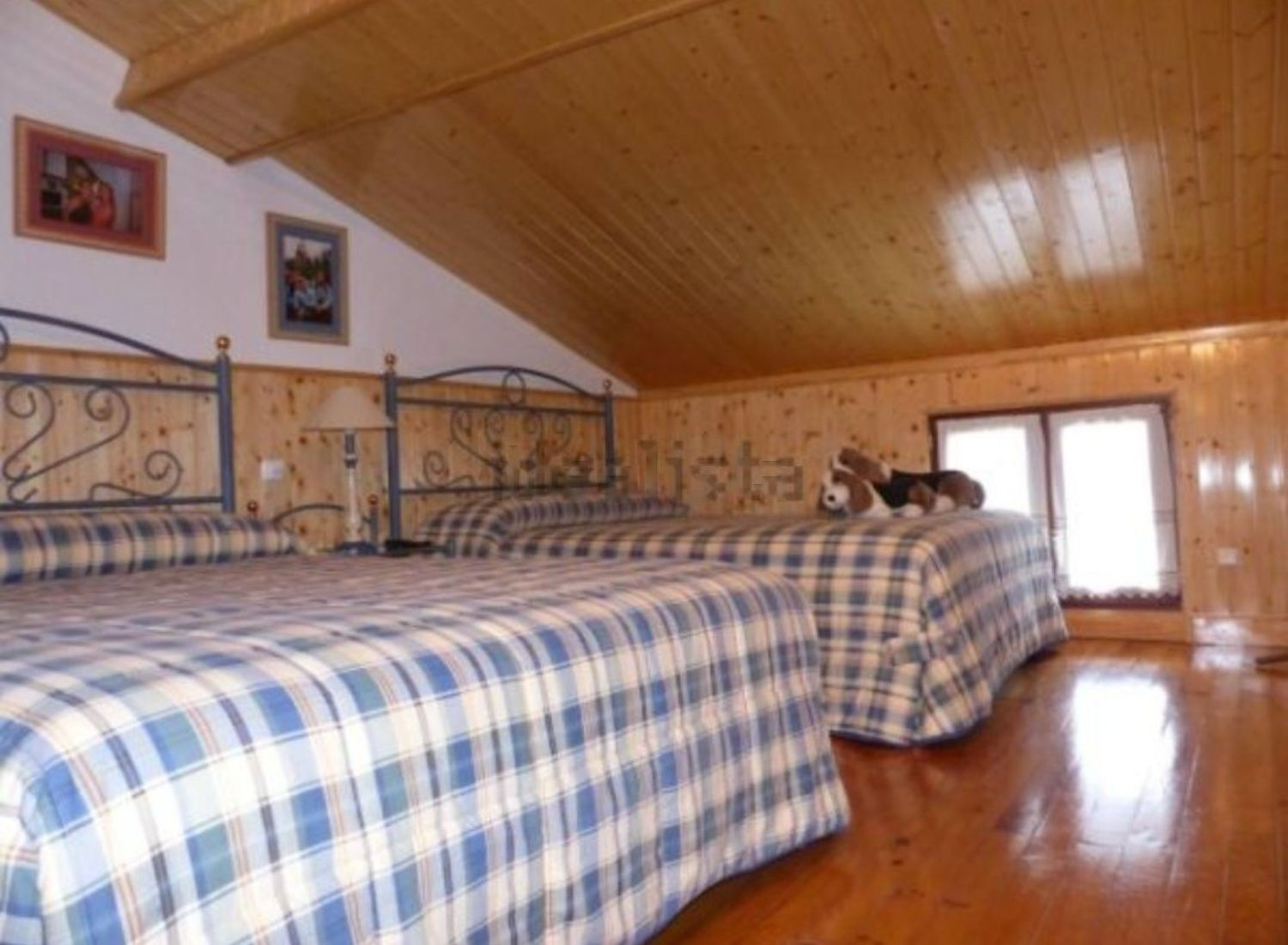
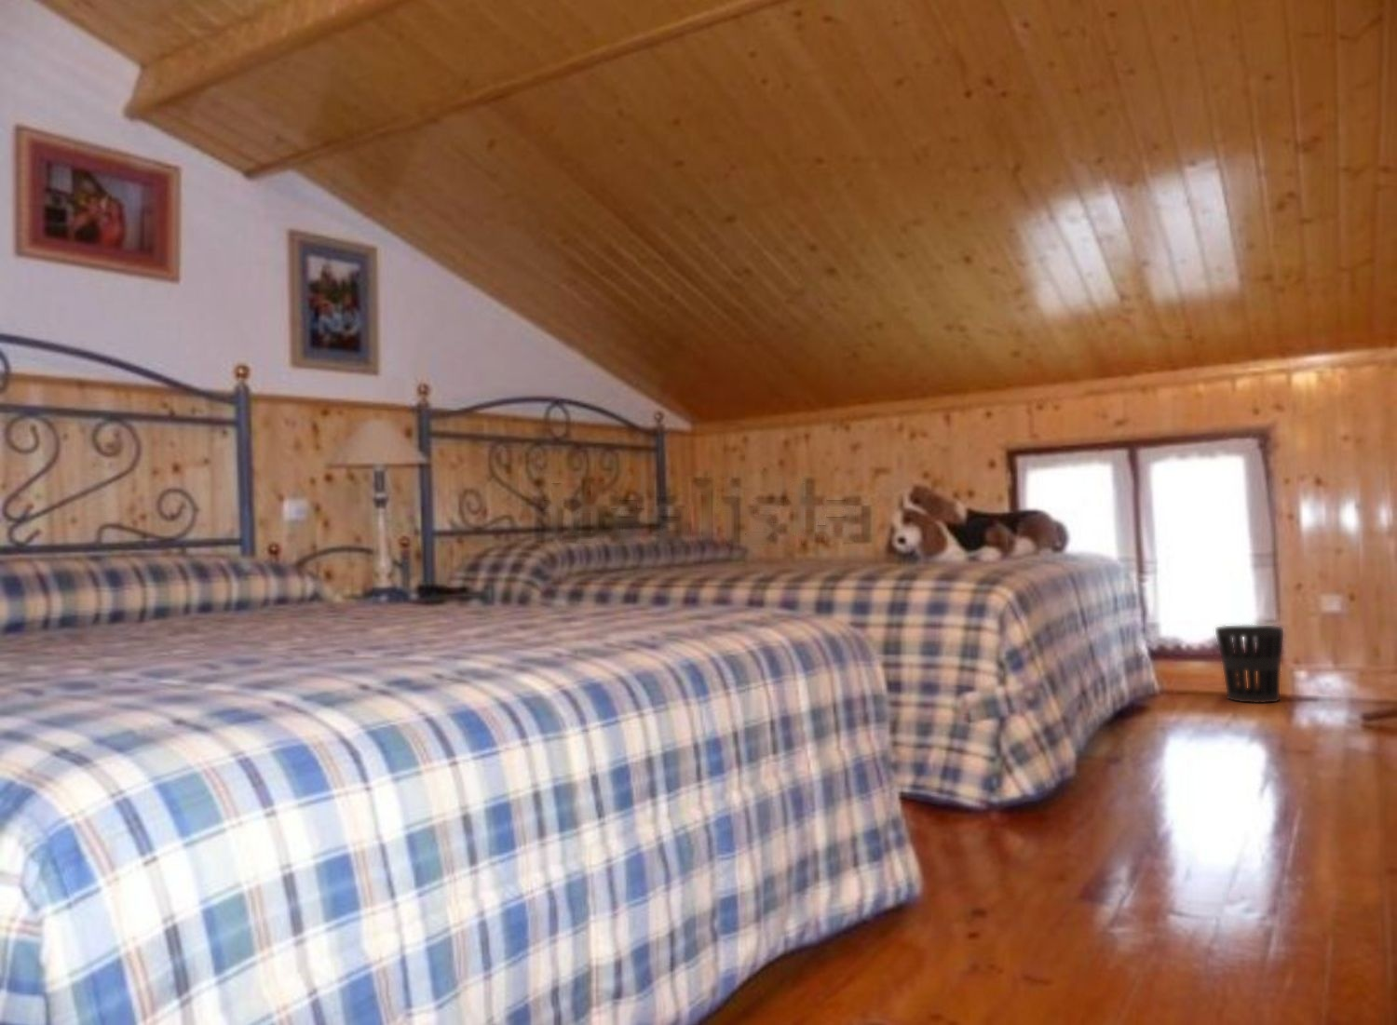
+ wastebasket [1215,625,1284,704]
